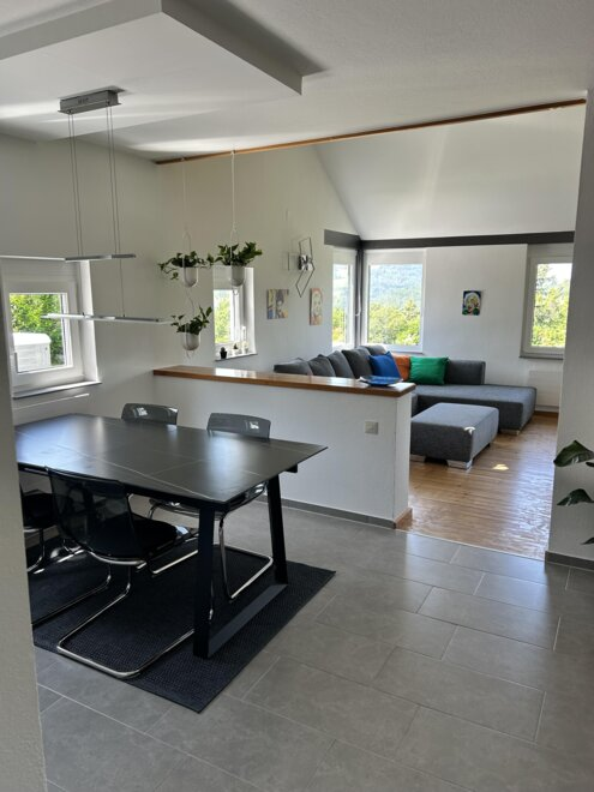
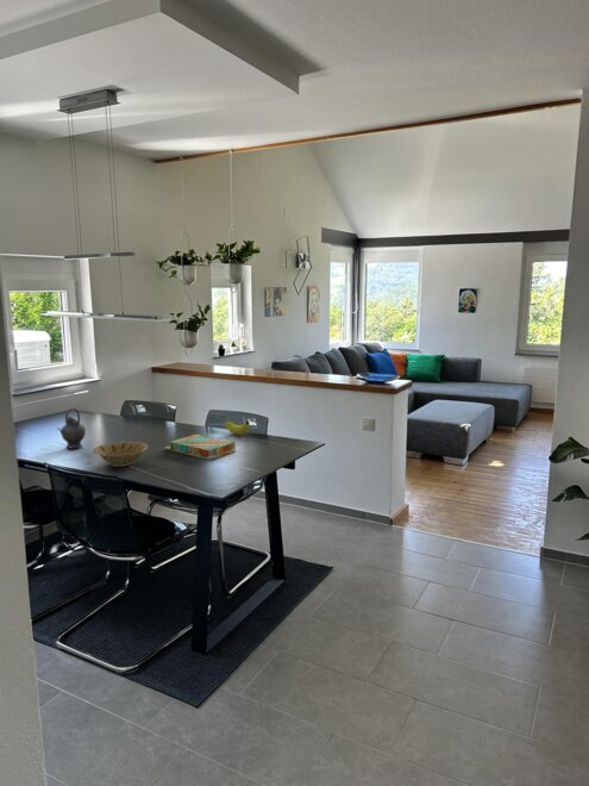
+ bowl [92,441,150,468]
+ fruit [223,414,251,436]
+ teapot [56,407,87,450]
+ board game [163,433,237,461]
